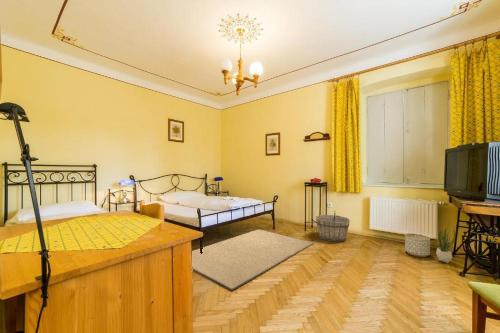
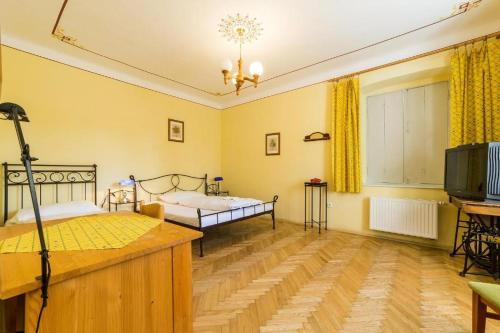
- potted plant [435,228,456,264]
- planter [404,233,431,258]
- rug [191,228,315,292]
- wooden bucket [315,210,351,243]
